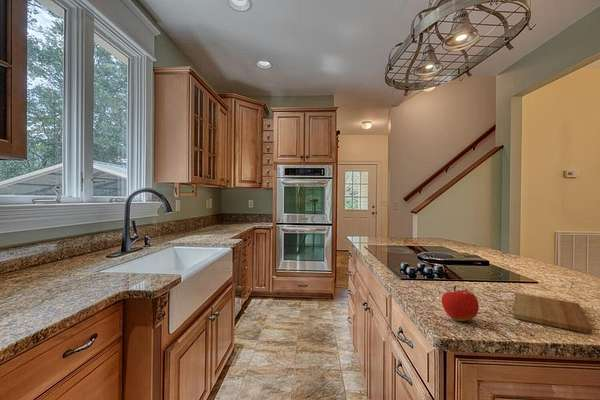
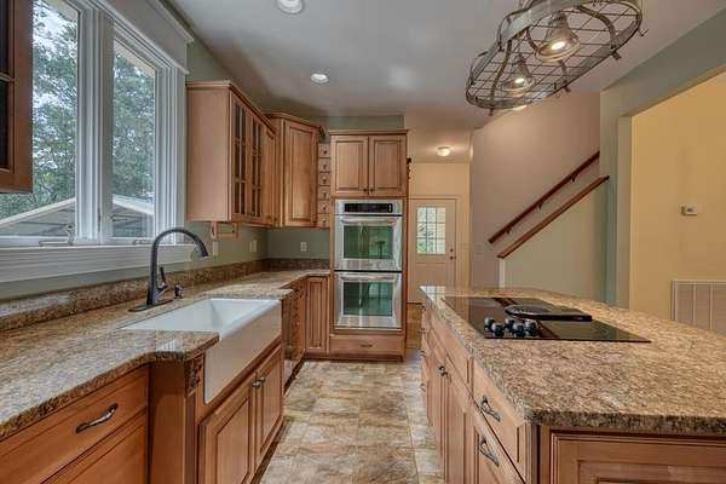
- fruit [441,285,480,322]
- cutting board [512,292,593,335]
